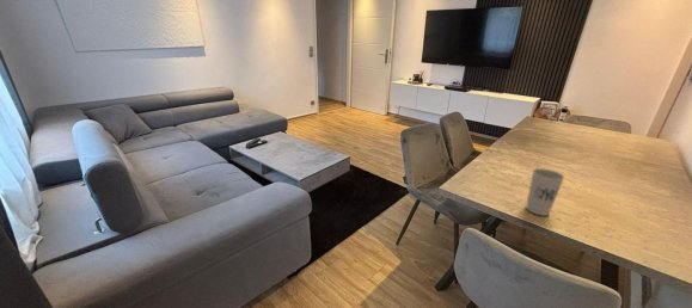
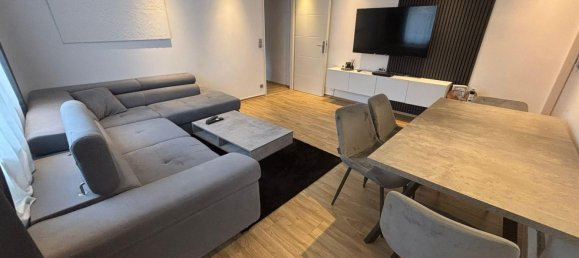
- cup [525,167,565,217]
